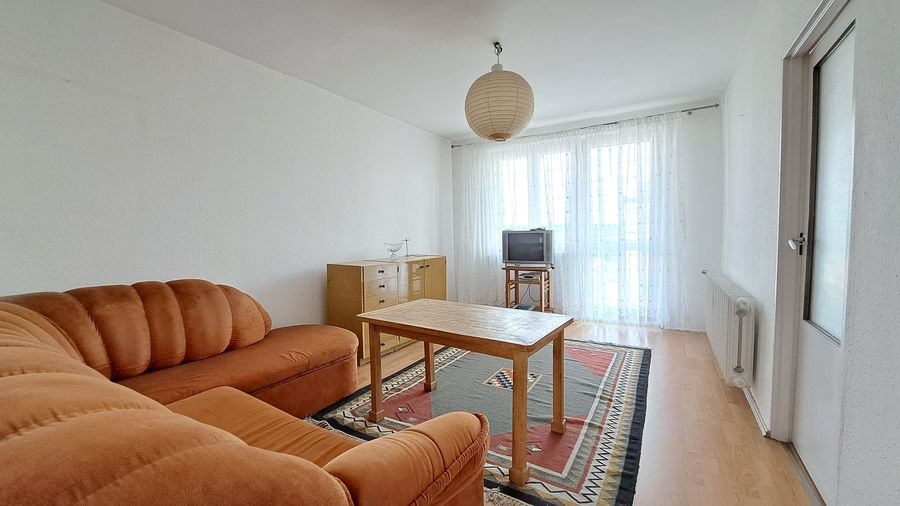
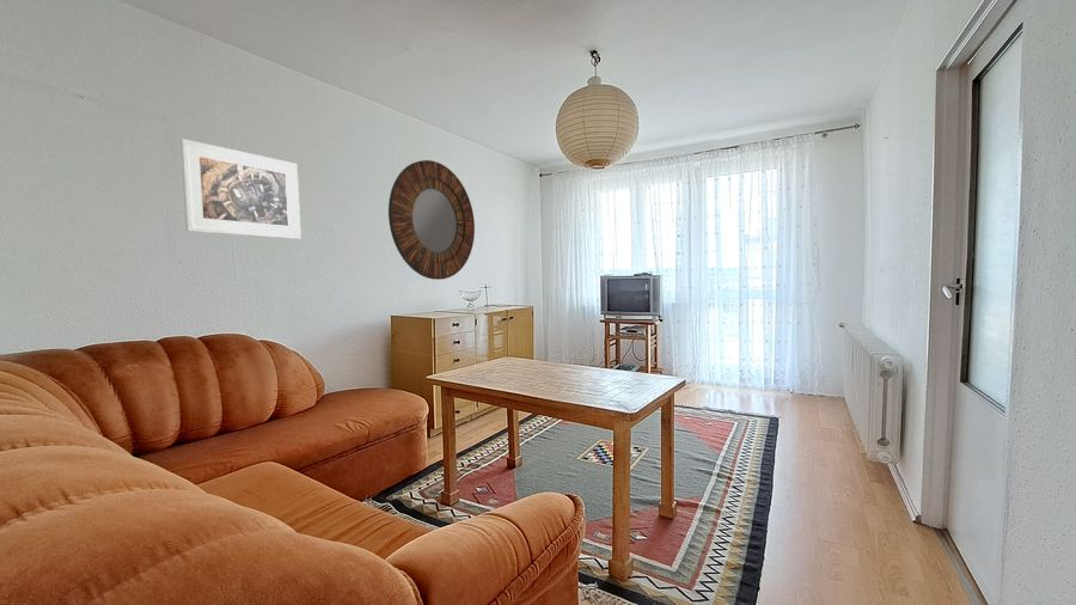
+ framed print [179,138,302,240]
+ home mirror [387,159,476,281]
